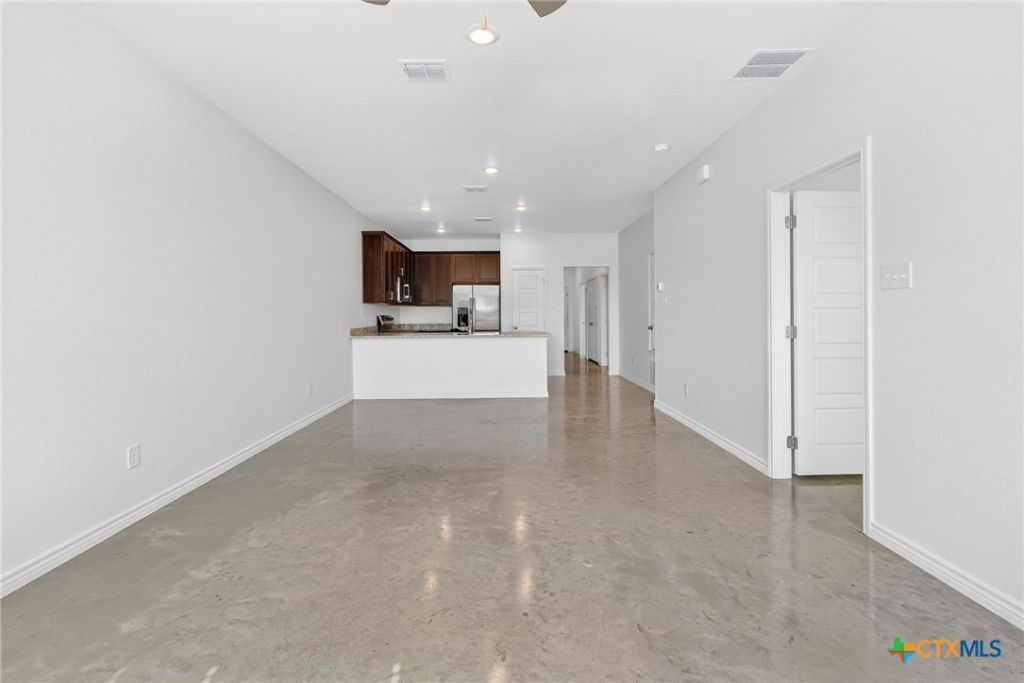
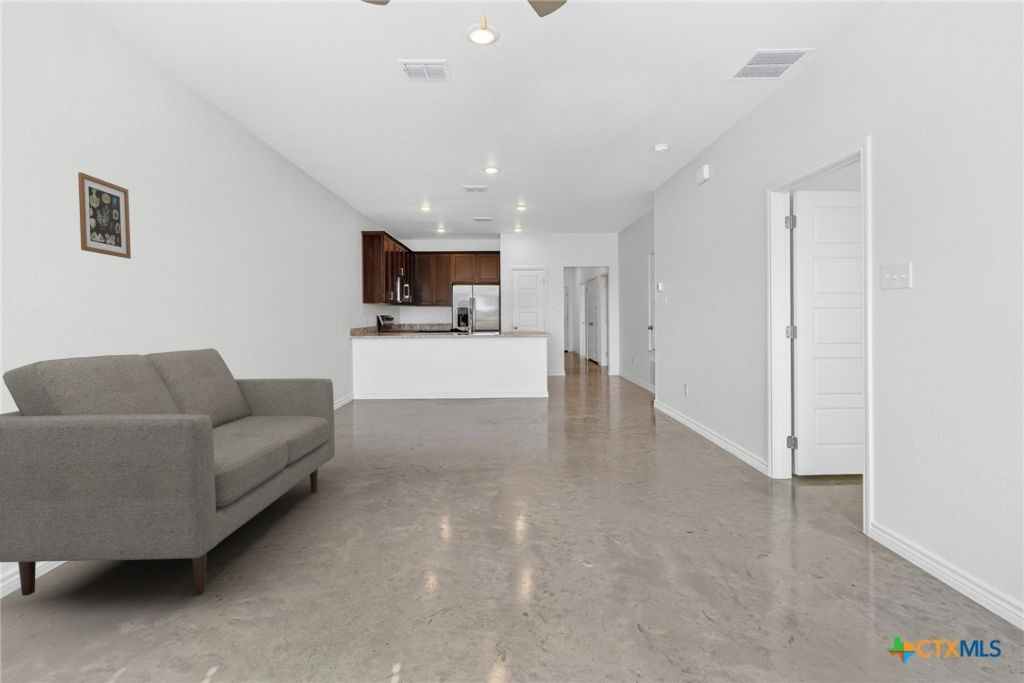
+ sofa [0,347,336,597]
+ wall art [77,171,132,260]
